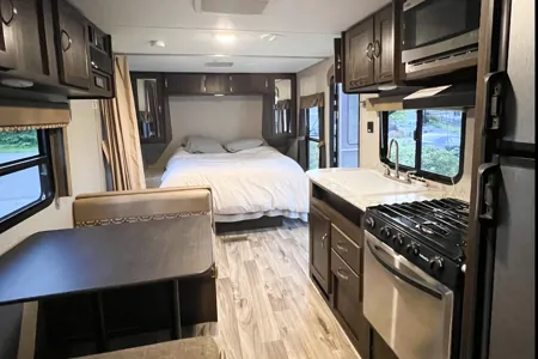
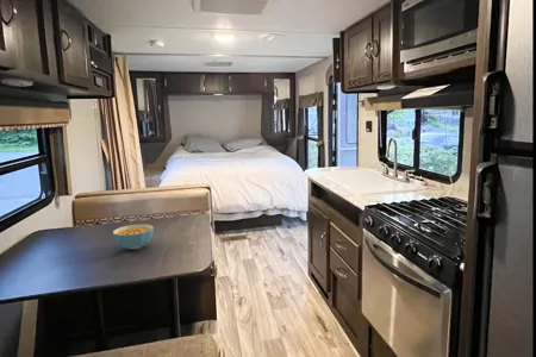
+ cereal bowl [112,224,155,251]
